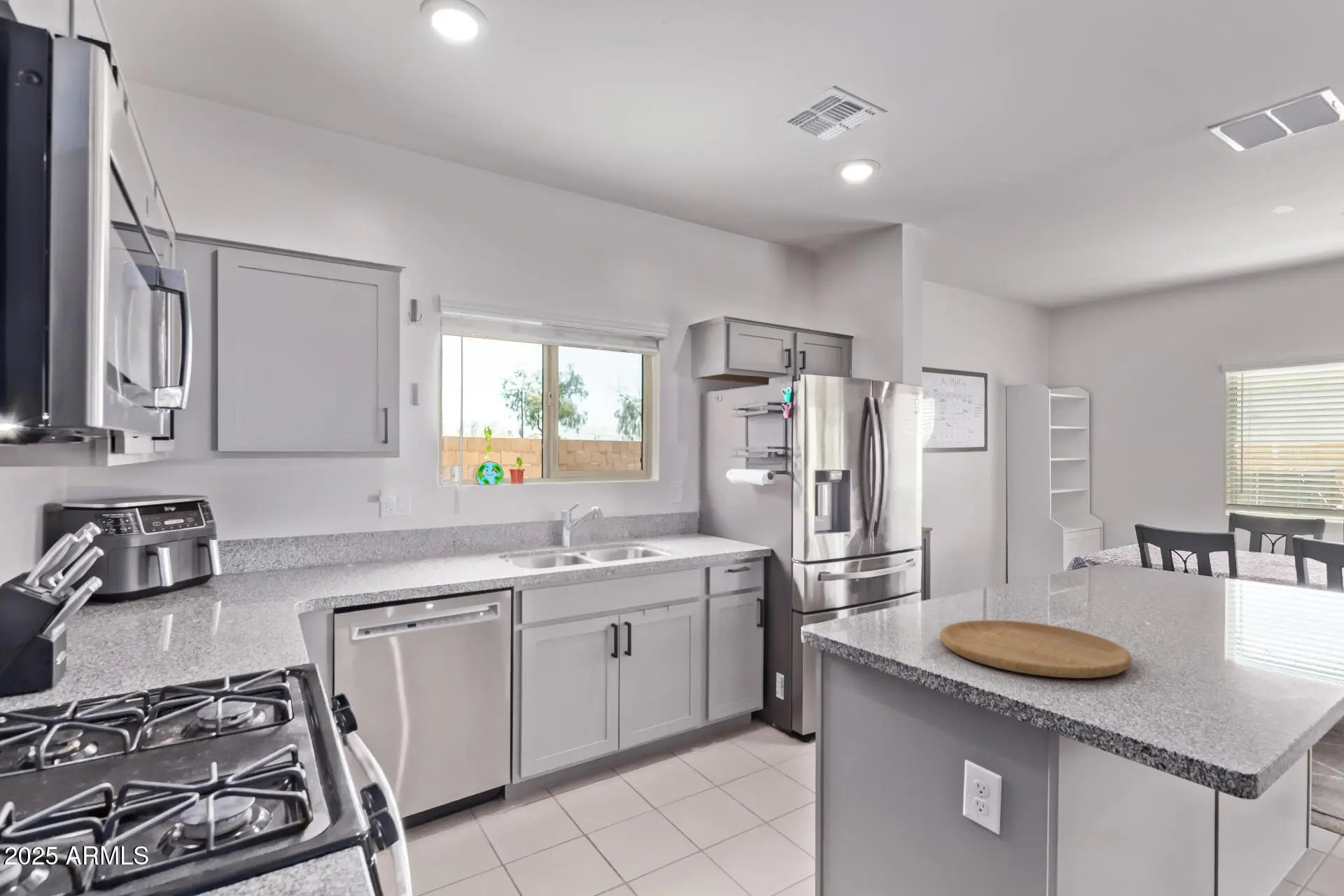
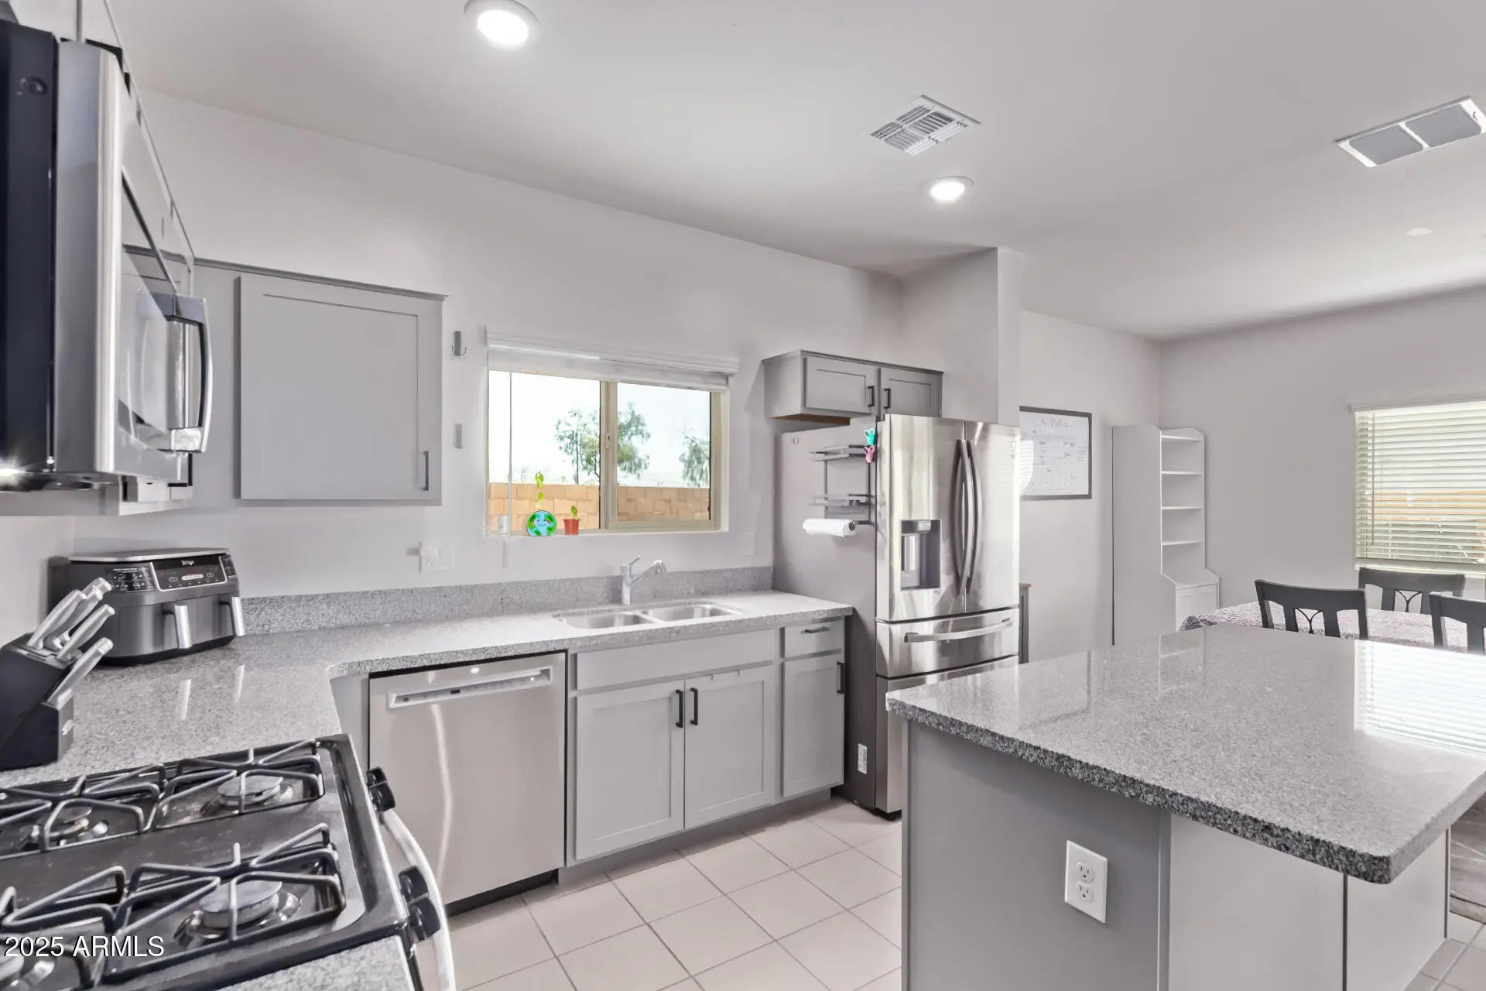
- cutting board [939,619,1132,679]
